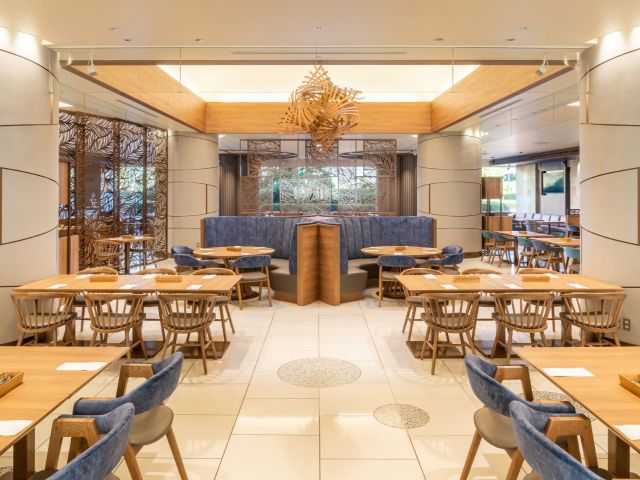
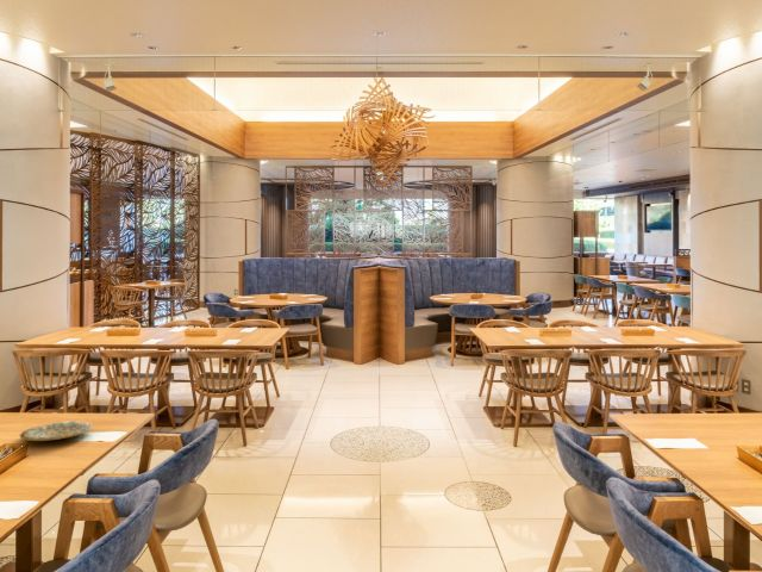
+ plate [18,419,94,442]
